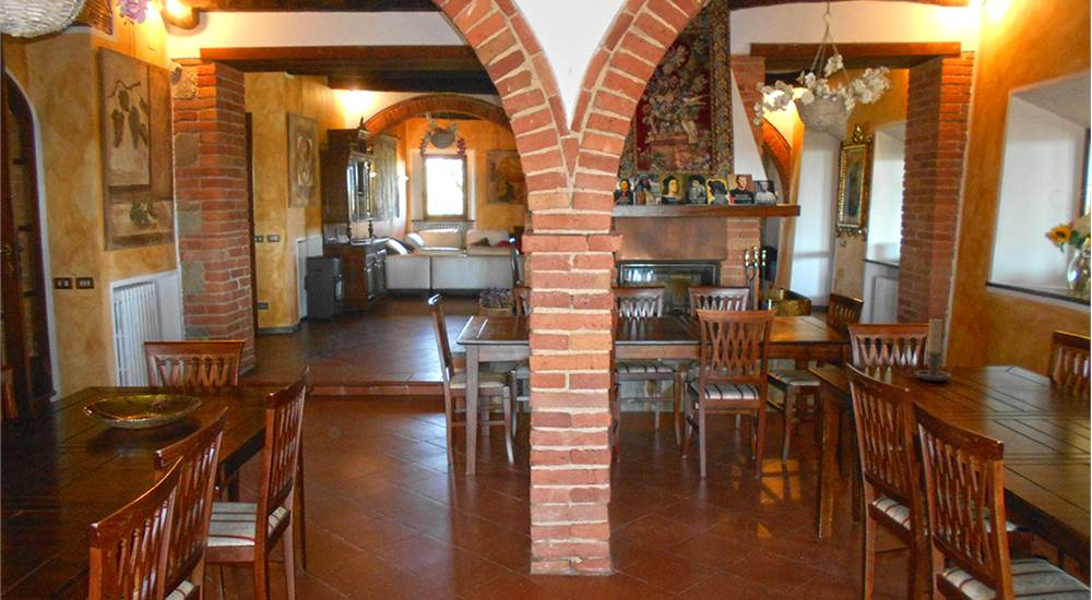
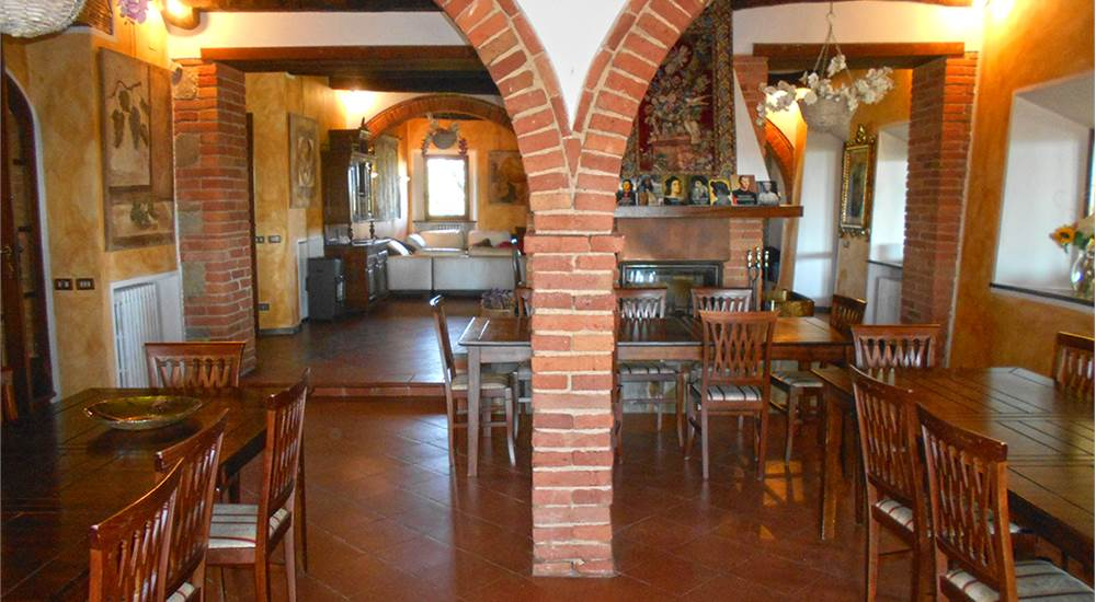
- candle holder [906,317,952,382]
